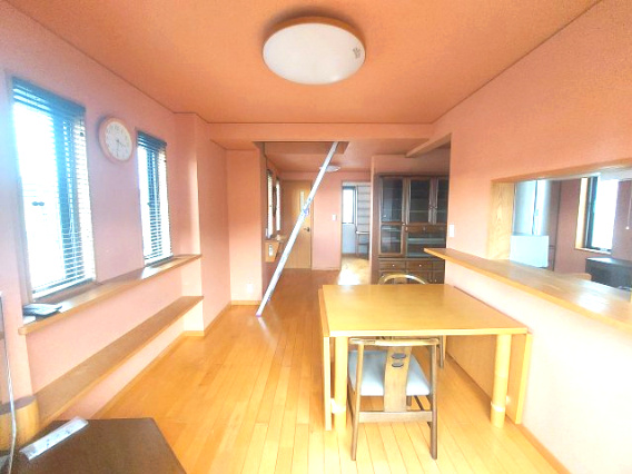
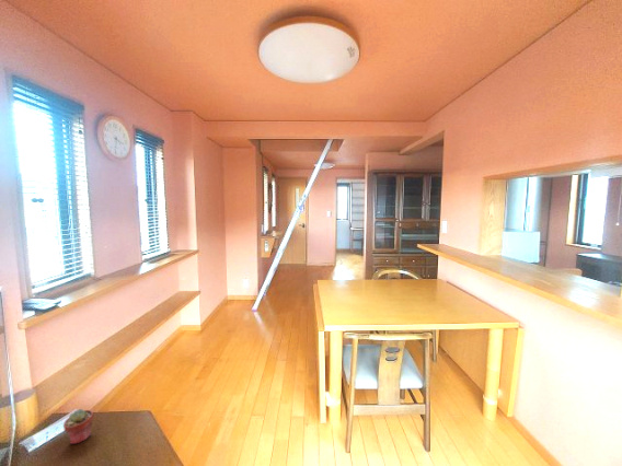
+ potted succulent [62,408,94,445]
